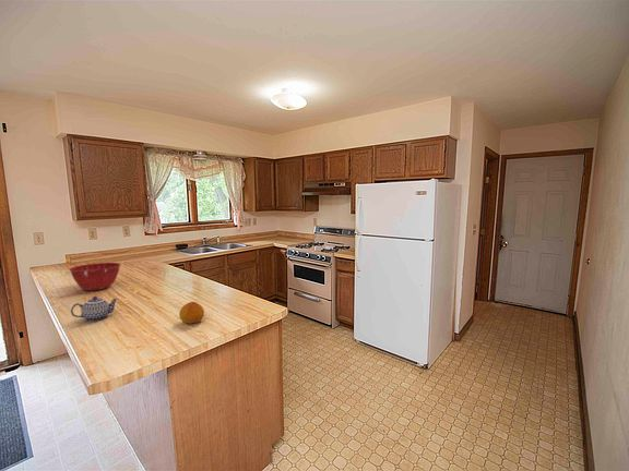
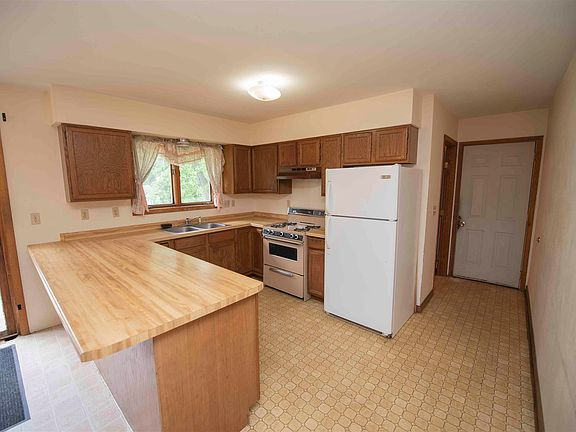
- fruit [178,301,205,325]
- teapot [70,295,119,323]
- mixing bowl [69,262,121,291]
